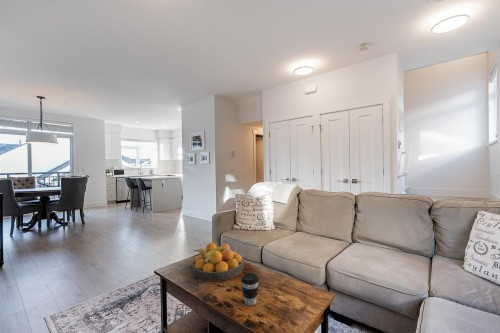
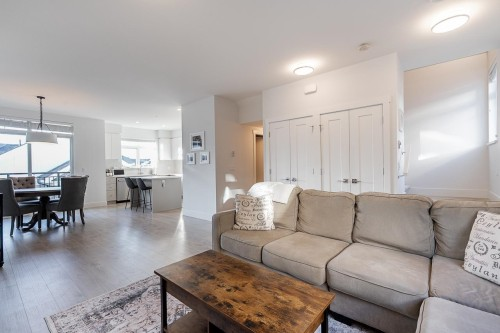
- fruit bowl [191,242,245,282]
- coffee cup [240,272,260,306]
